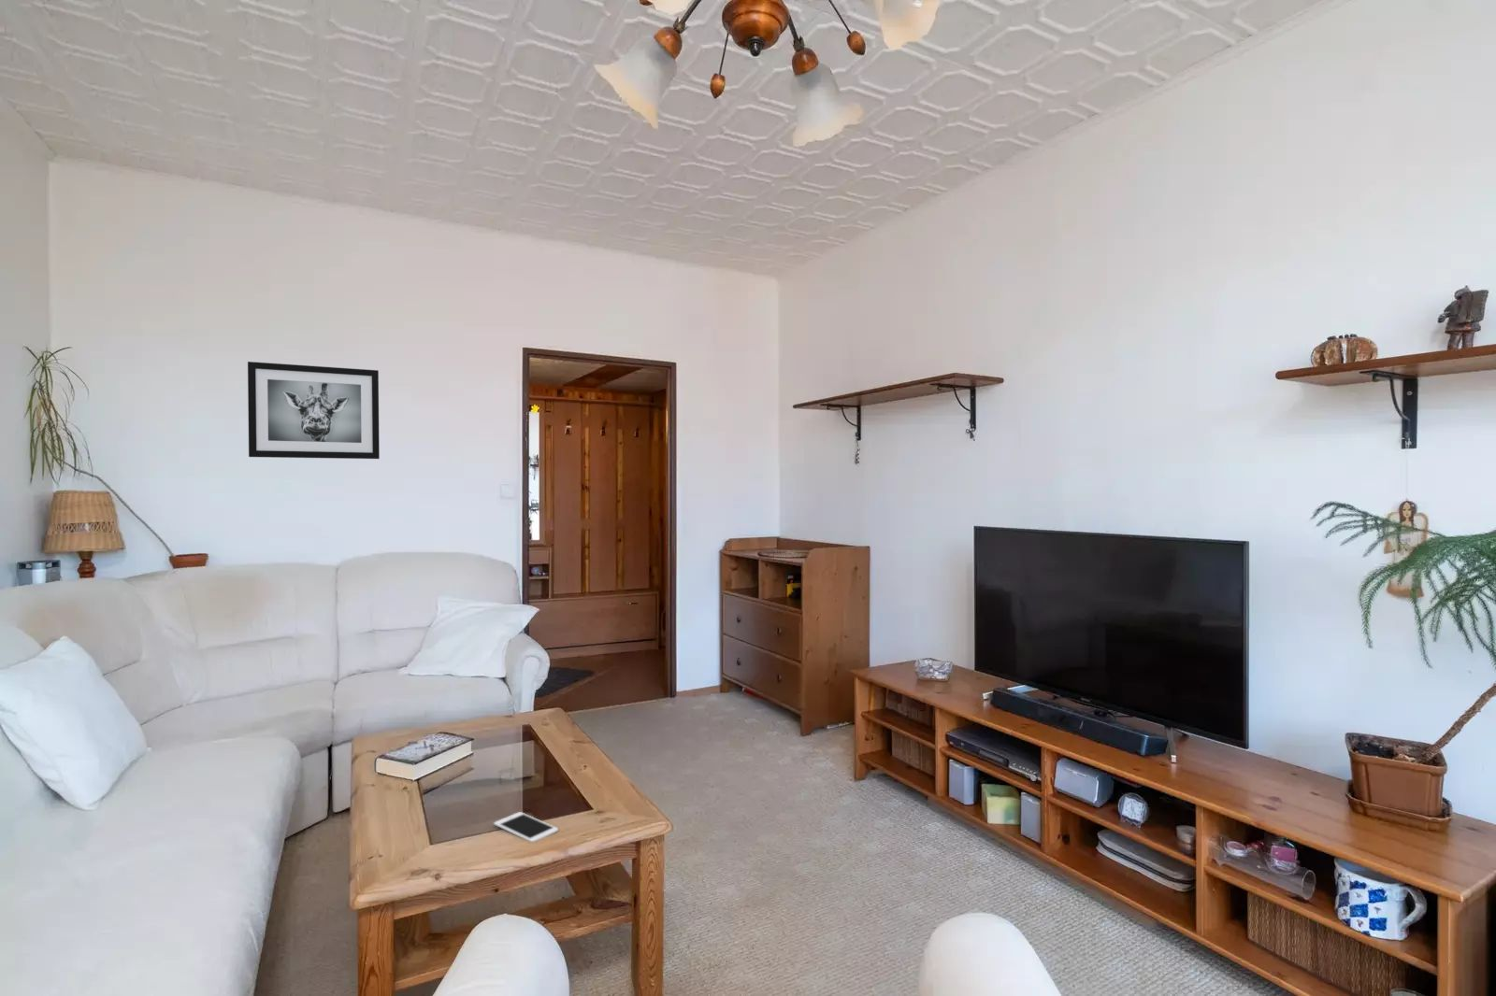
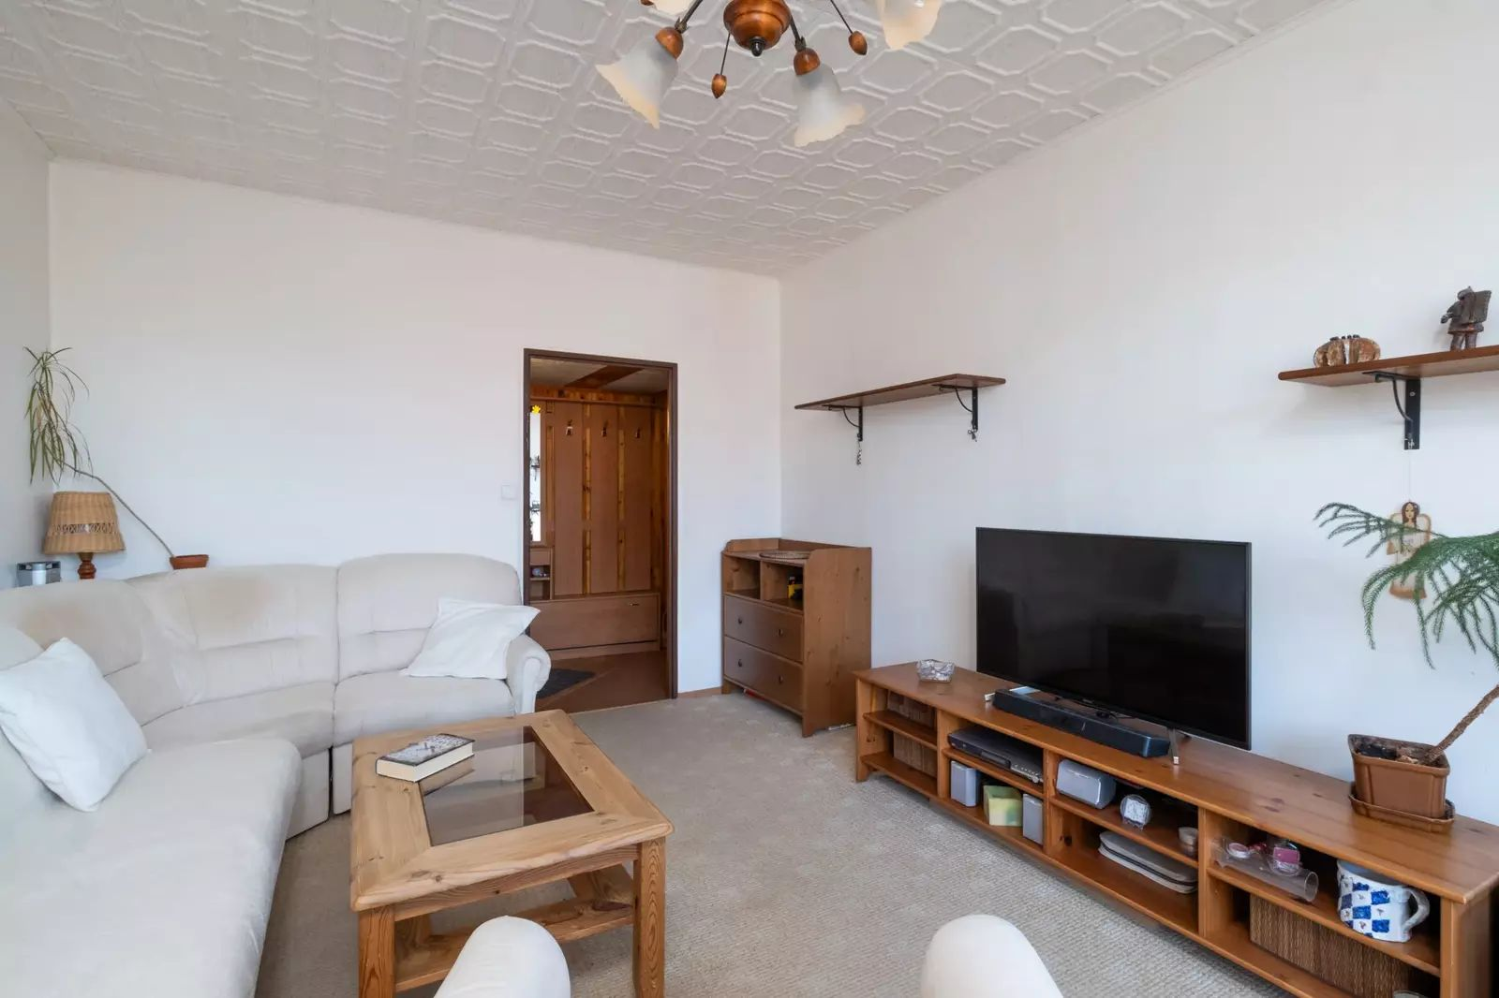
- wall art [247,360,380,460]
- cell phone [493,811,559,843]
